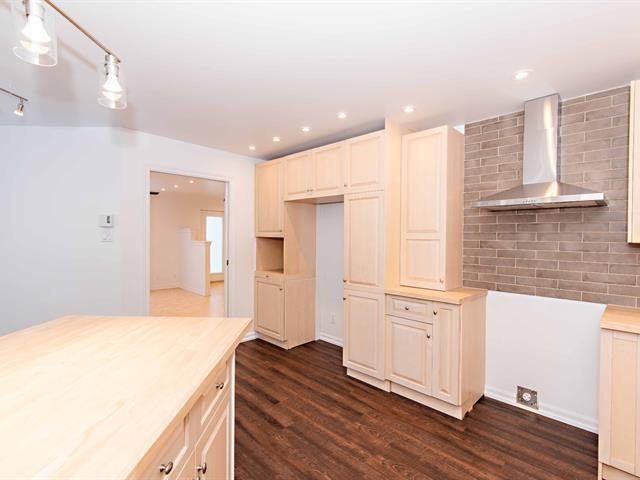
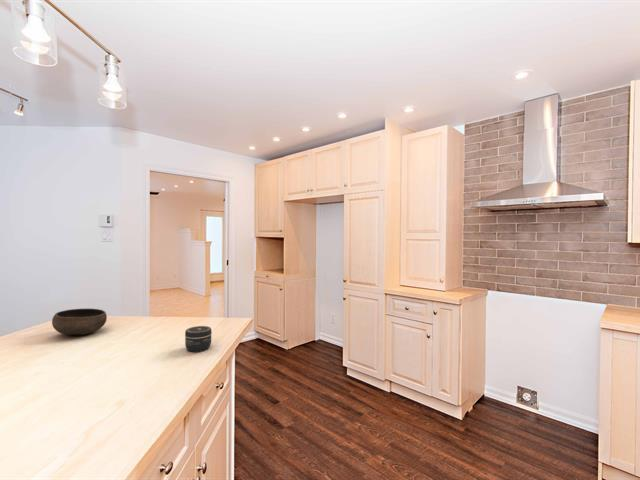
+ jar [184,325,213,353]
+ bowl [51,308,108,336]
